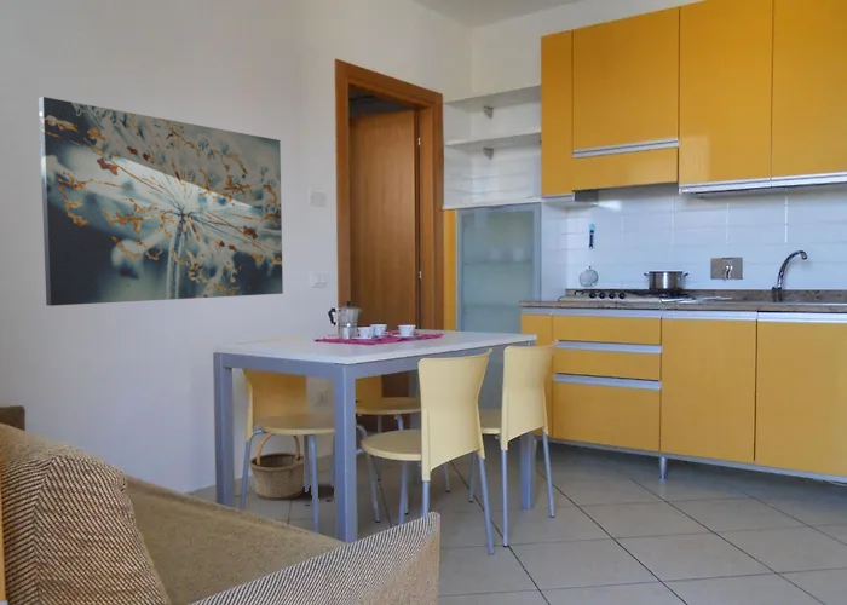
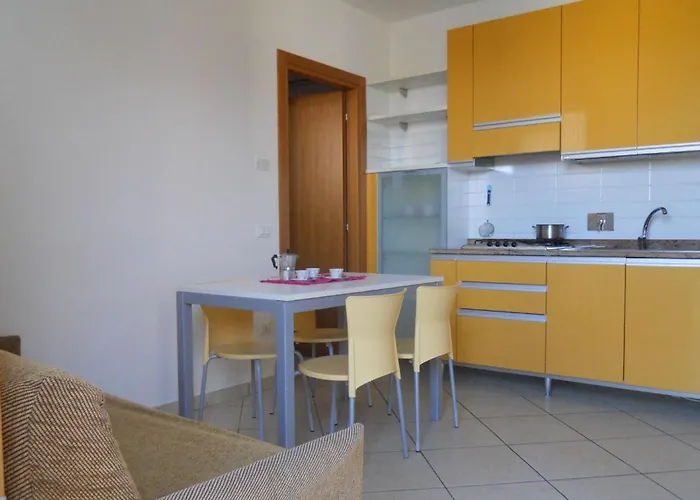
- basket [248,433,305,502]
- wall art [38,96,284,307]
